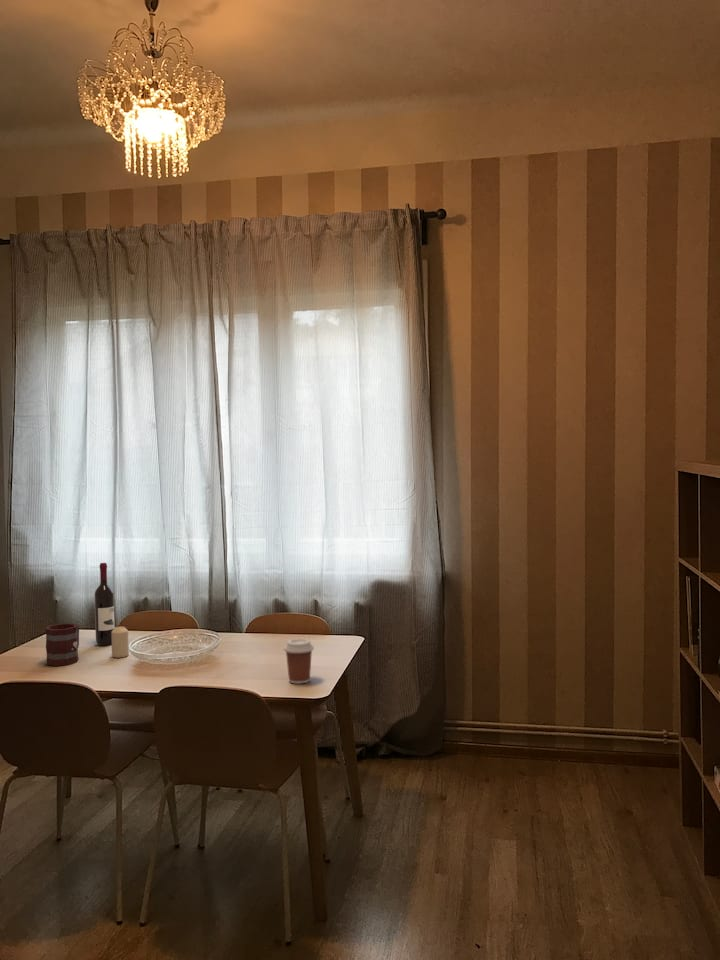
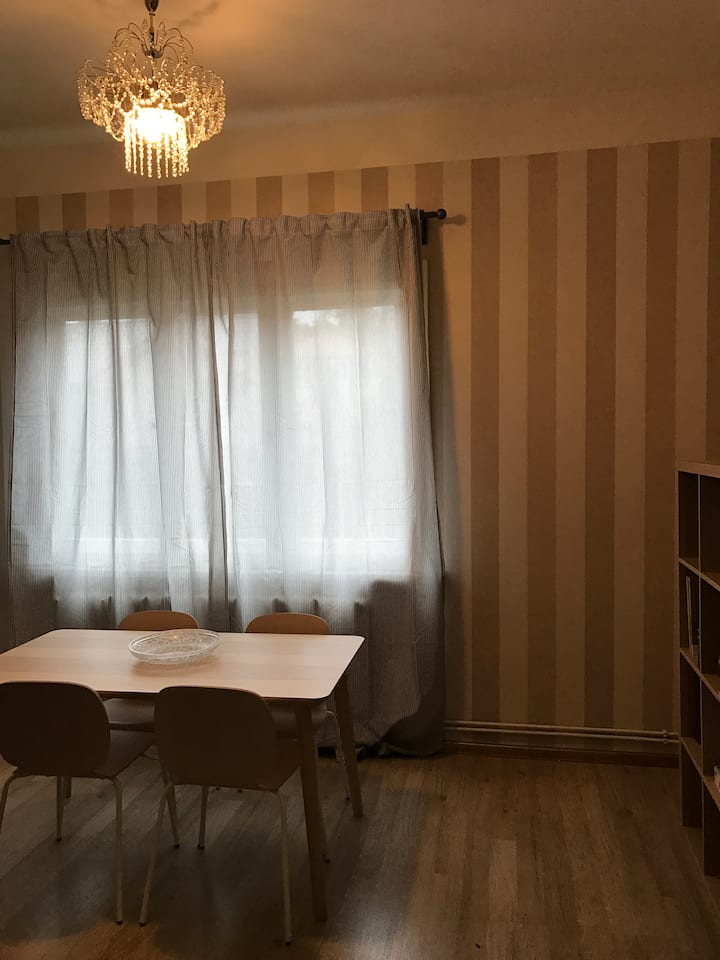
- wine bottle [94,562,115,646]
- coffee cup [283,638,315,685]
- candle [111,625,130,659]
- mug [44,622,80,667]
